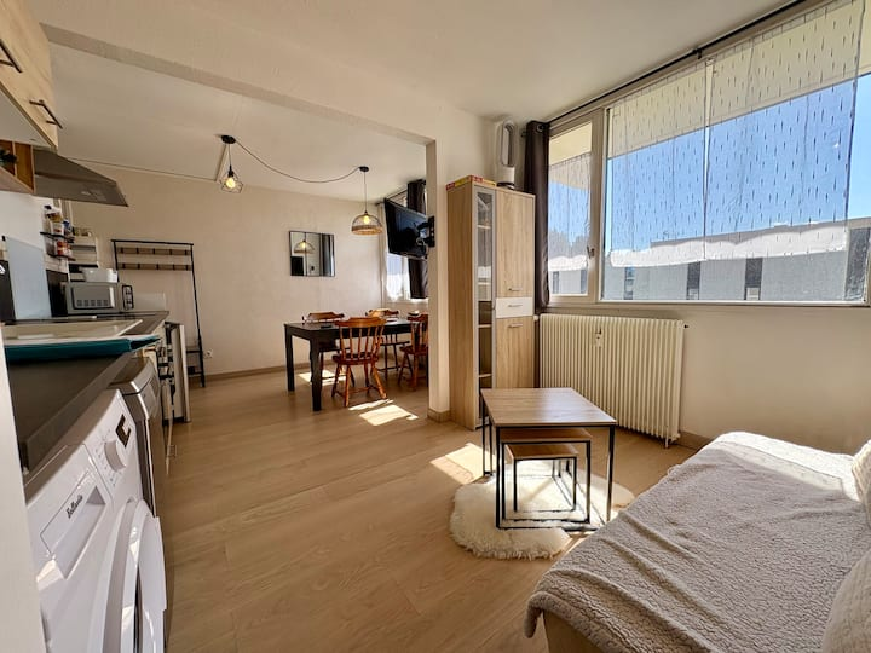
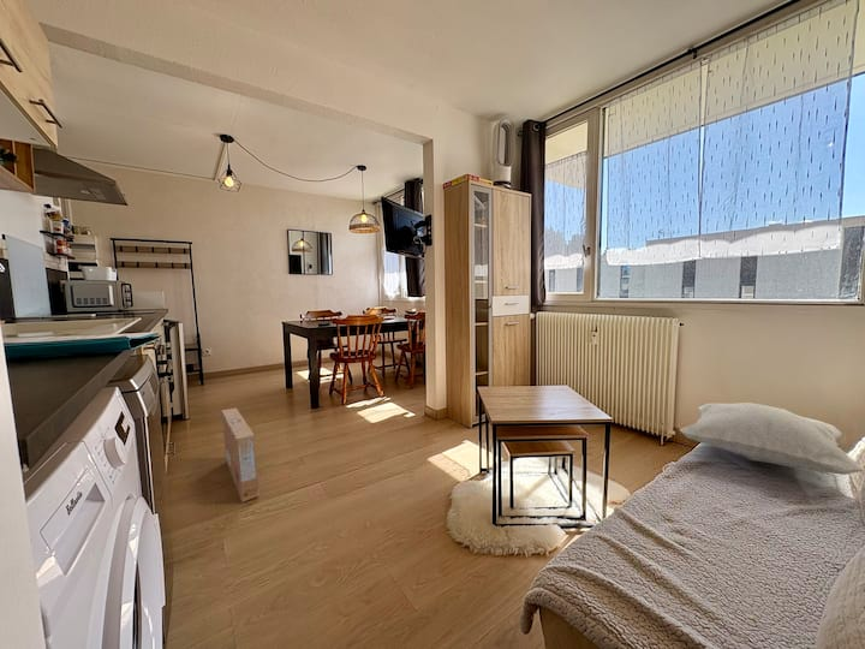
+ cushion [679,401,864,476]
+ cardboard box [220,407,261,502]
